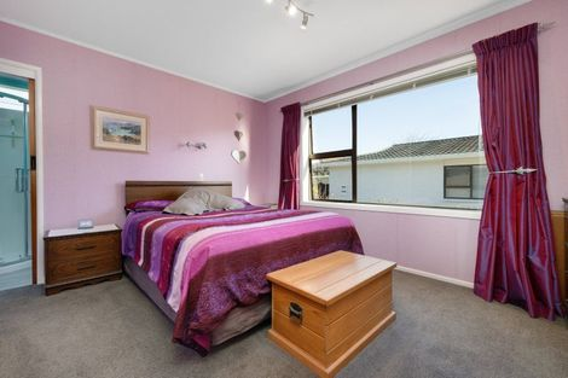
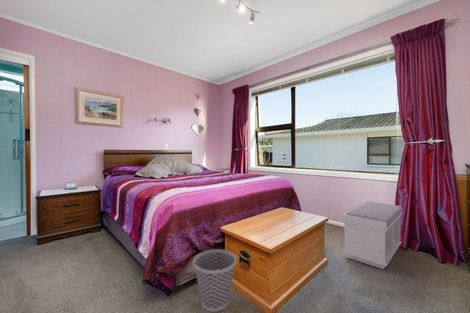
+ wastebasket [192,248,238,313]
+ bench [342,201,403,270]
